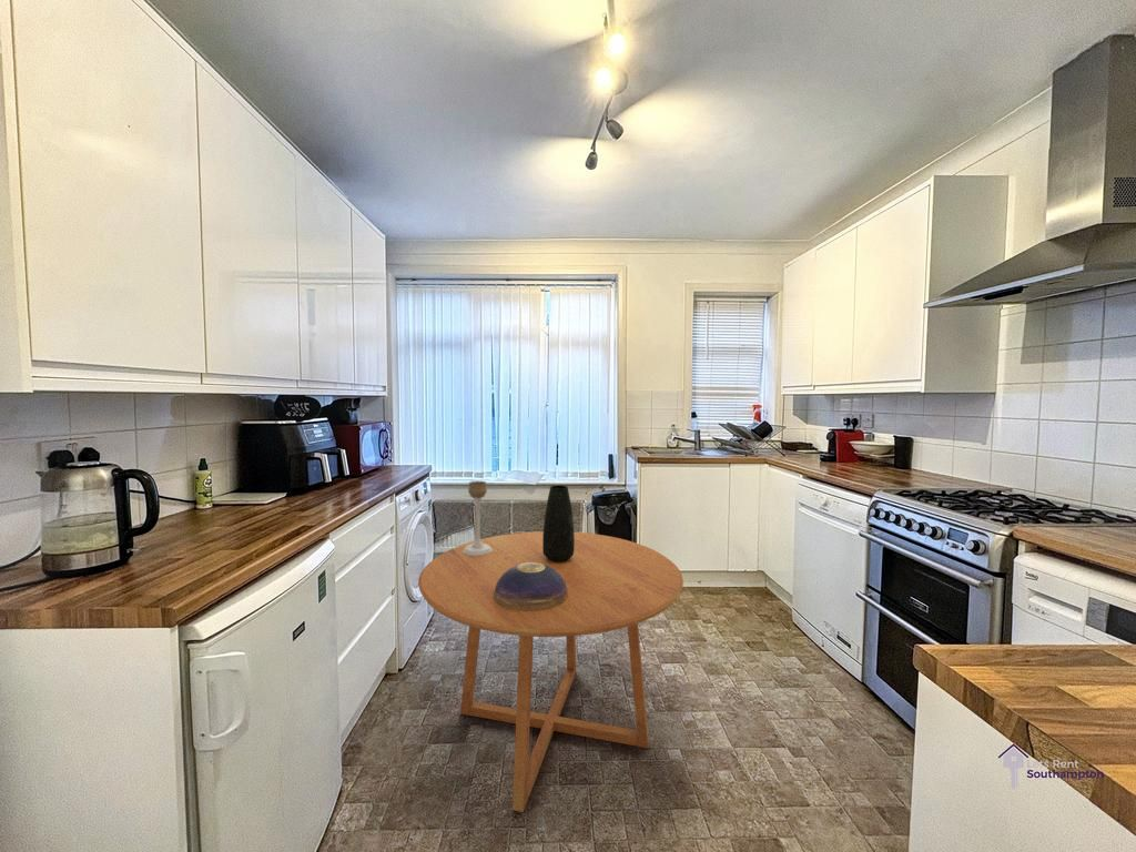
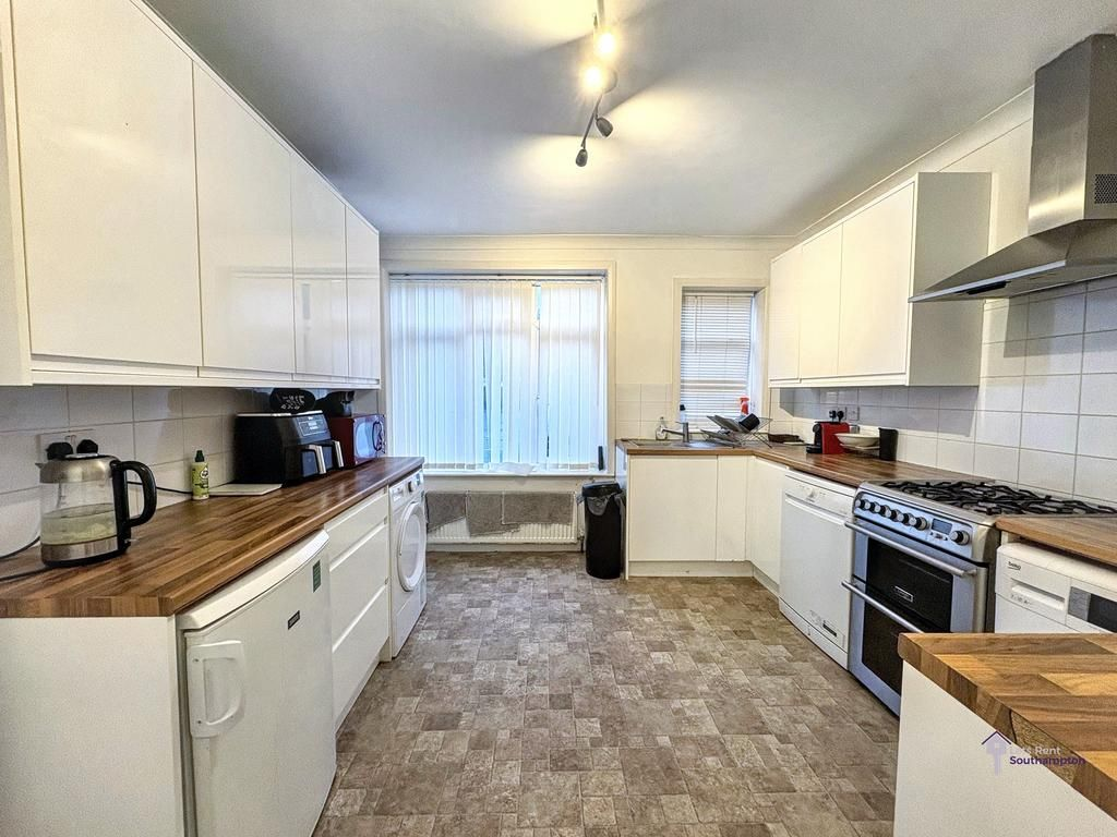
- decorative bowl [494,562,568,611]
- candle holder [463,480,491,556]
- vase [542,485,575,562]
- dining table [417,530,684,813]
